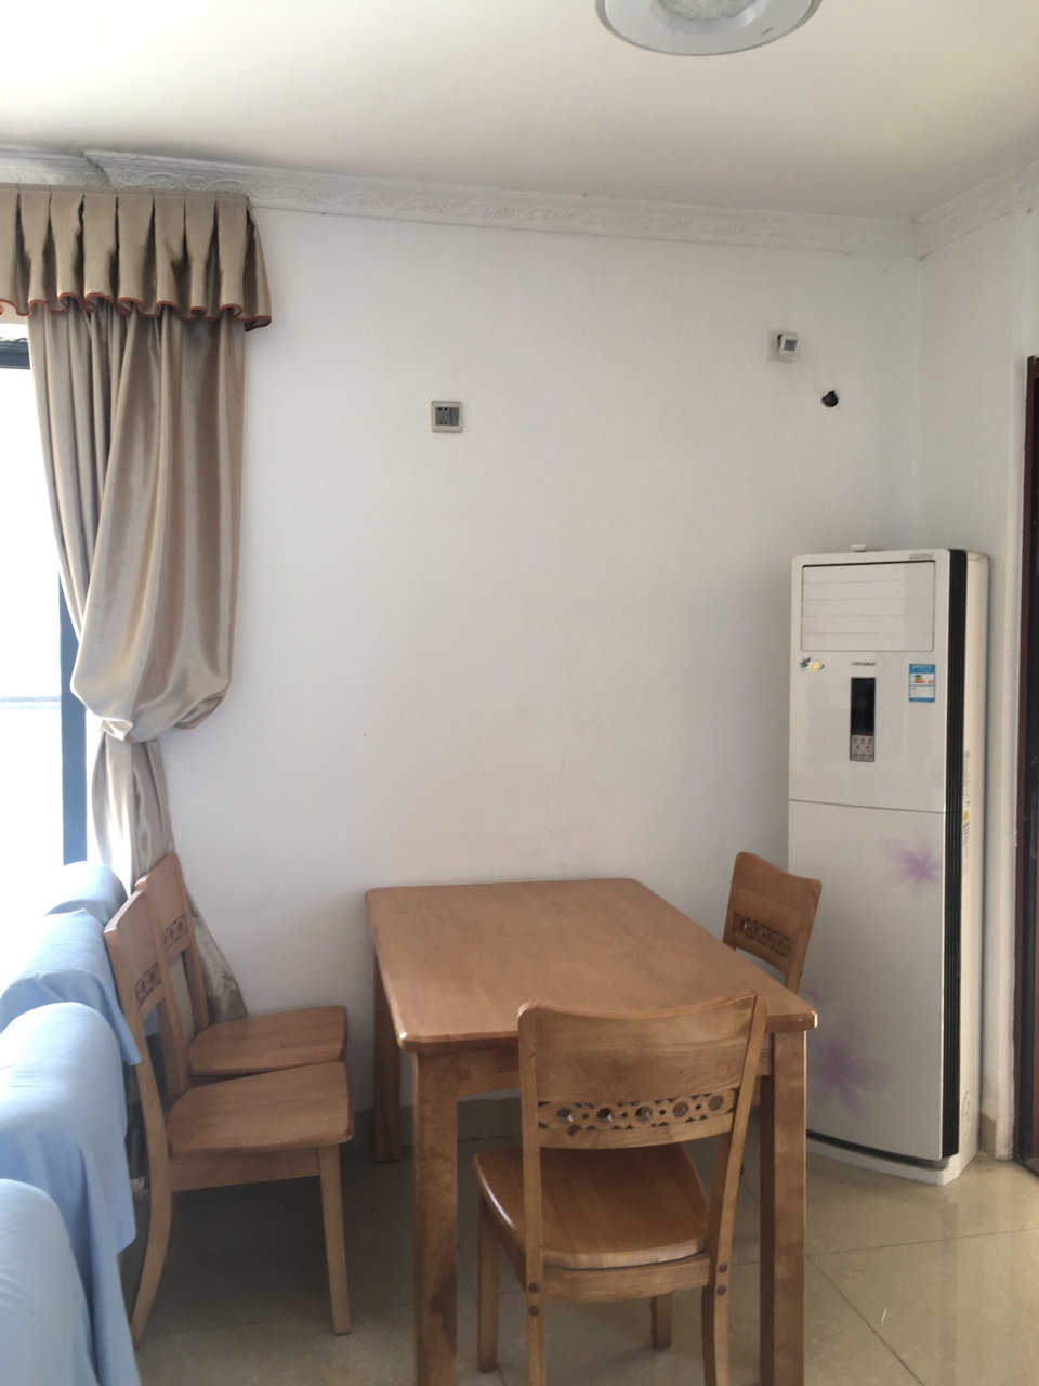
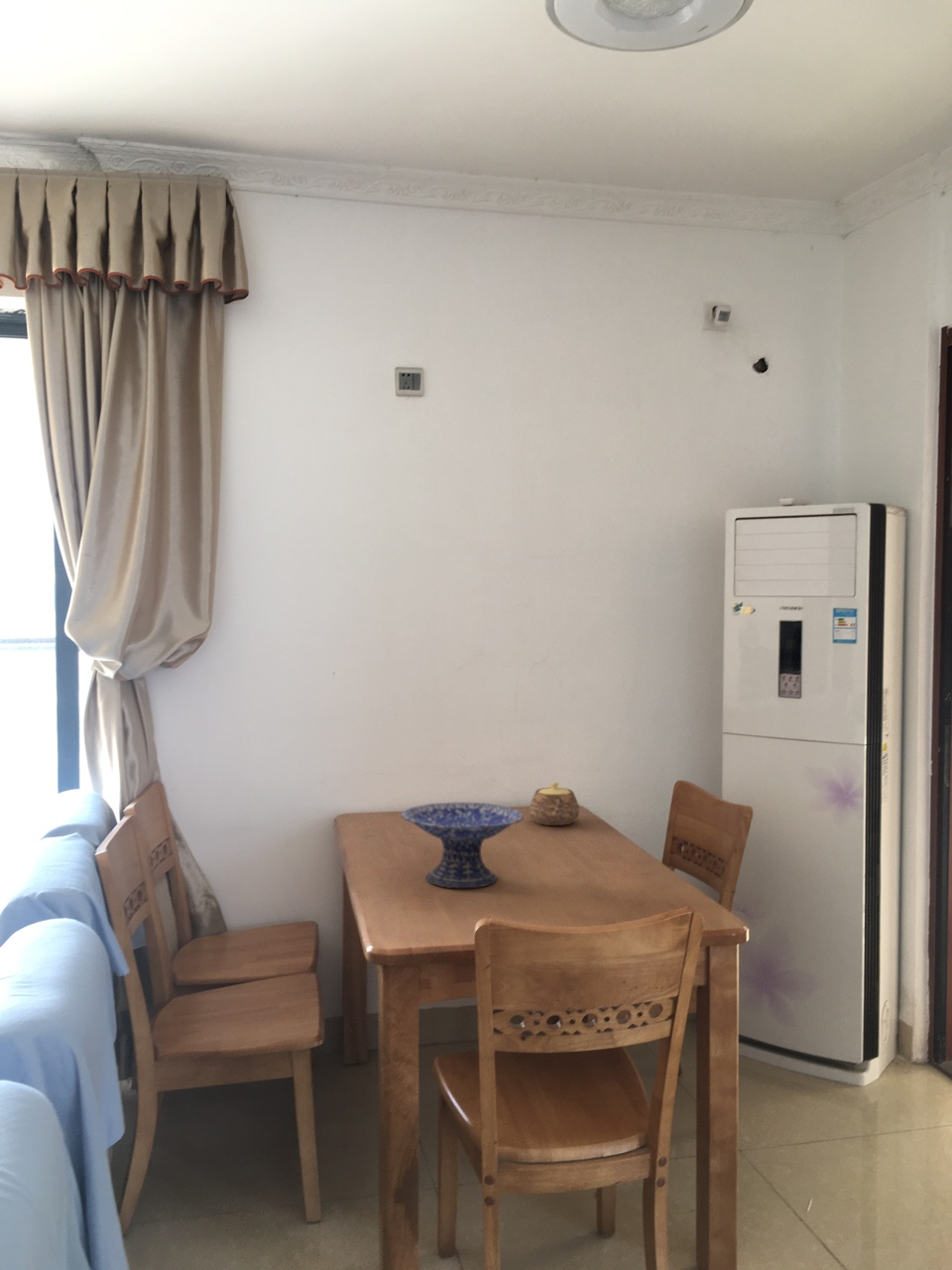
+ decorative bowl [401,802,525,889]
+ teapot [529,782,580,826]
